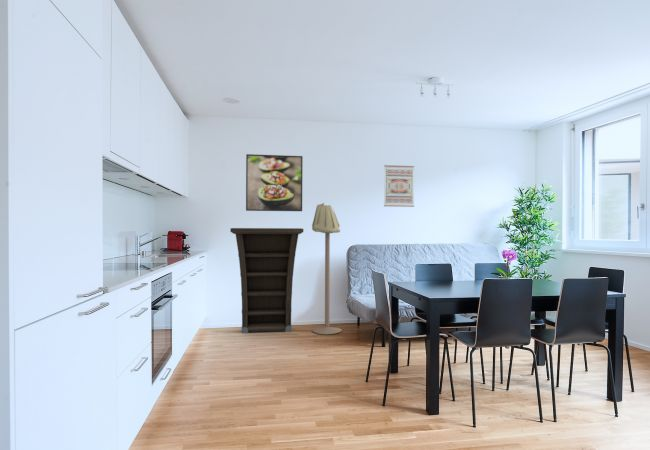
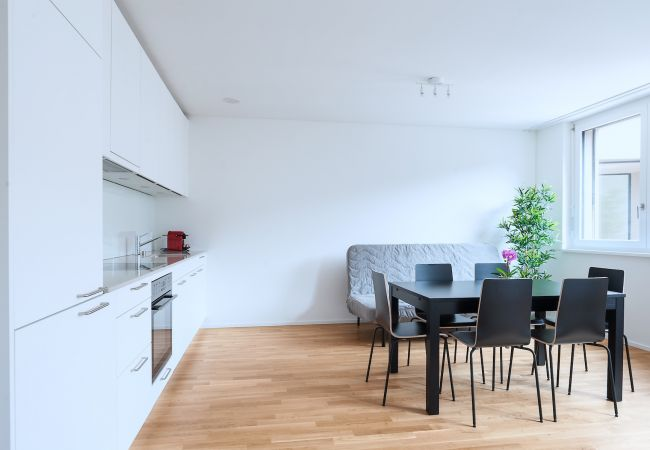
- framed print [245,153,304,212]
- wall art [383,164,415,208]
- cabinet [229,227,304,334]
- floor lamp [311,202,343,335]
